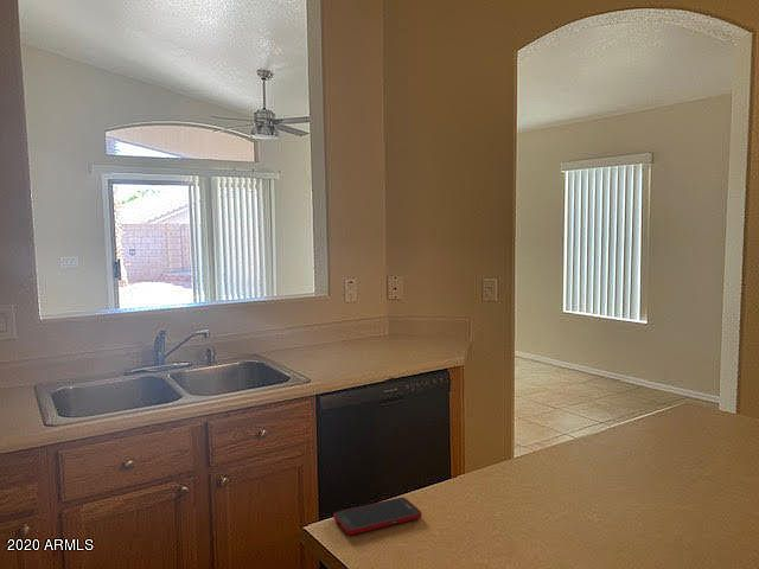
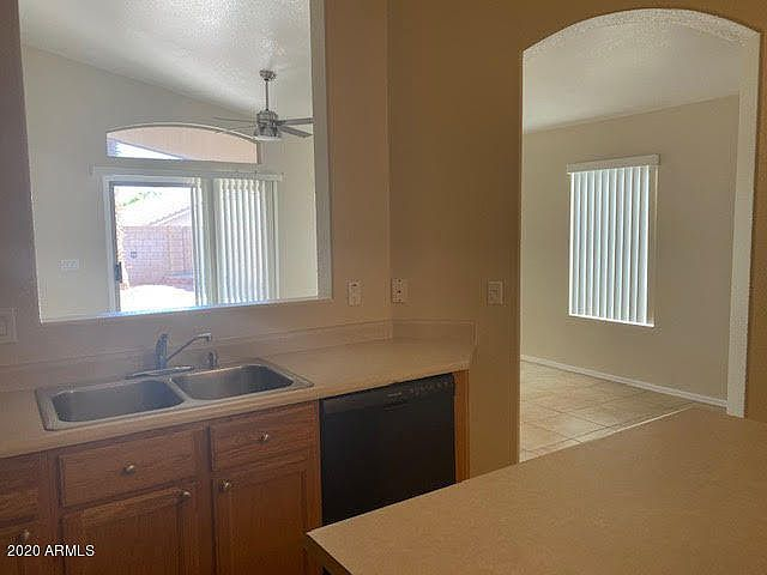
- cell phone [332,497,422,536]
